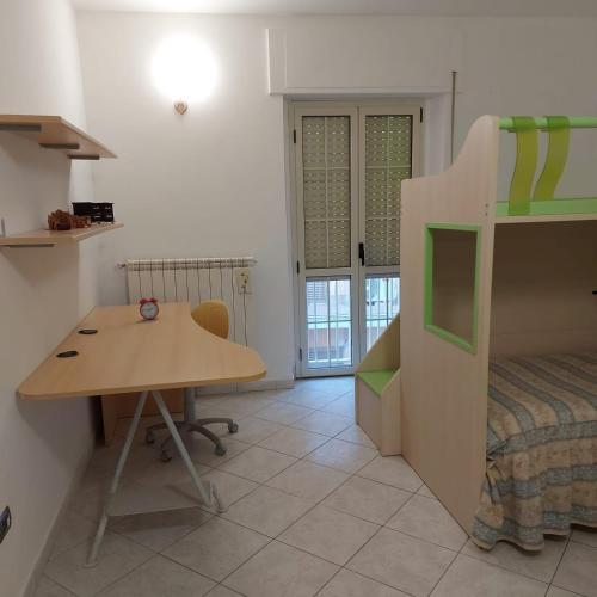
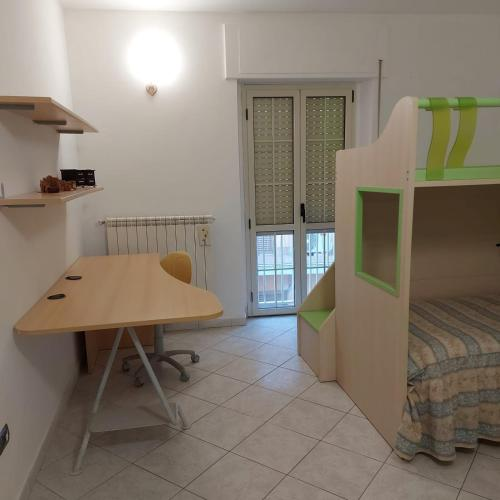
- alarm clock [139,294,160,321]
